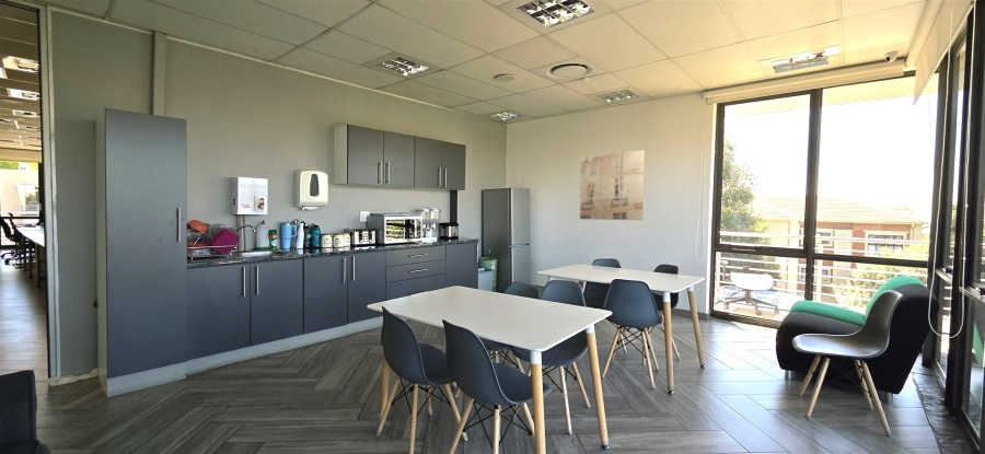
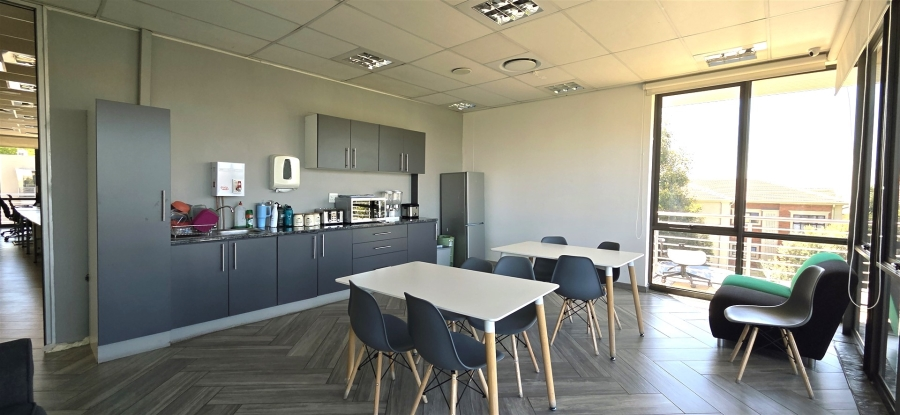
- wall art [579,149,646,221]
